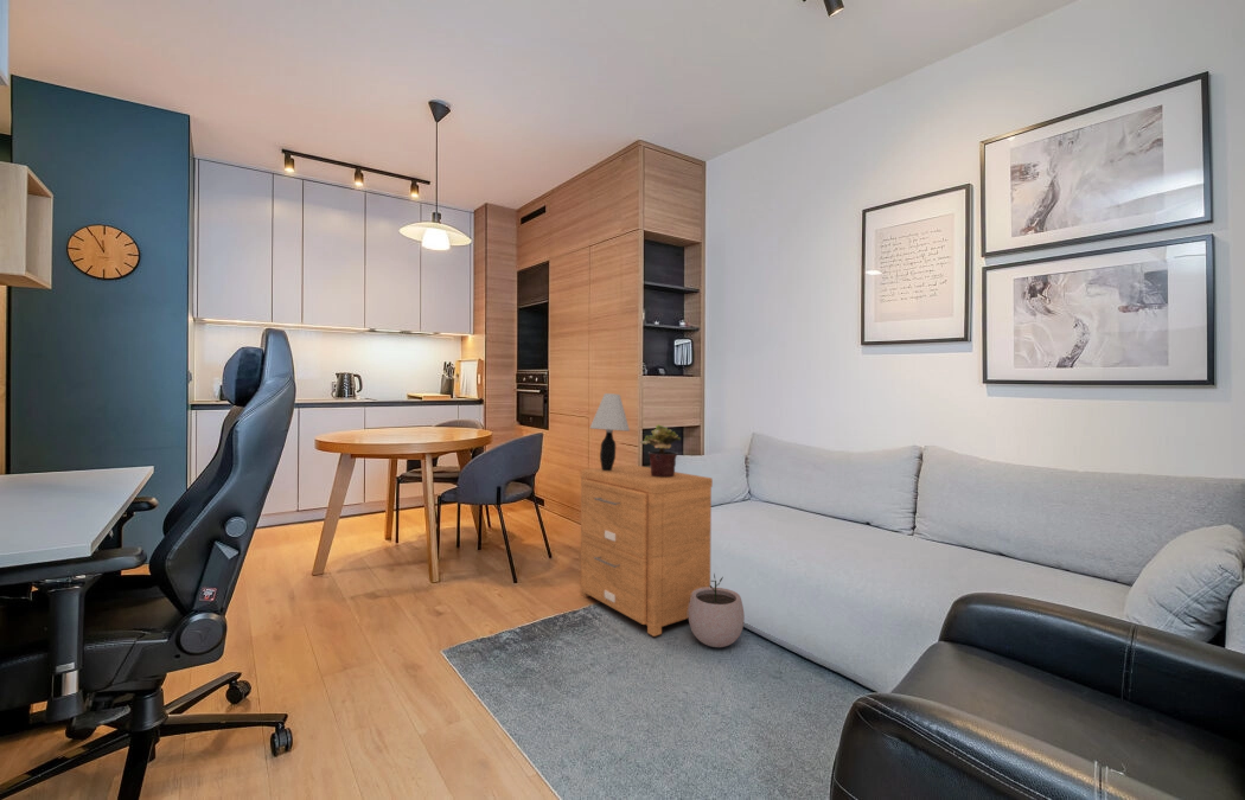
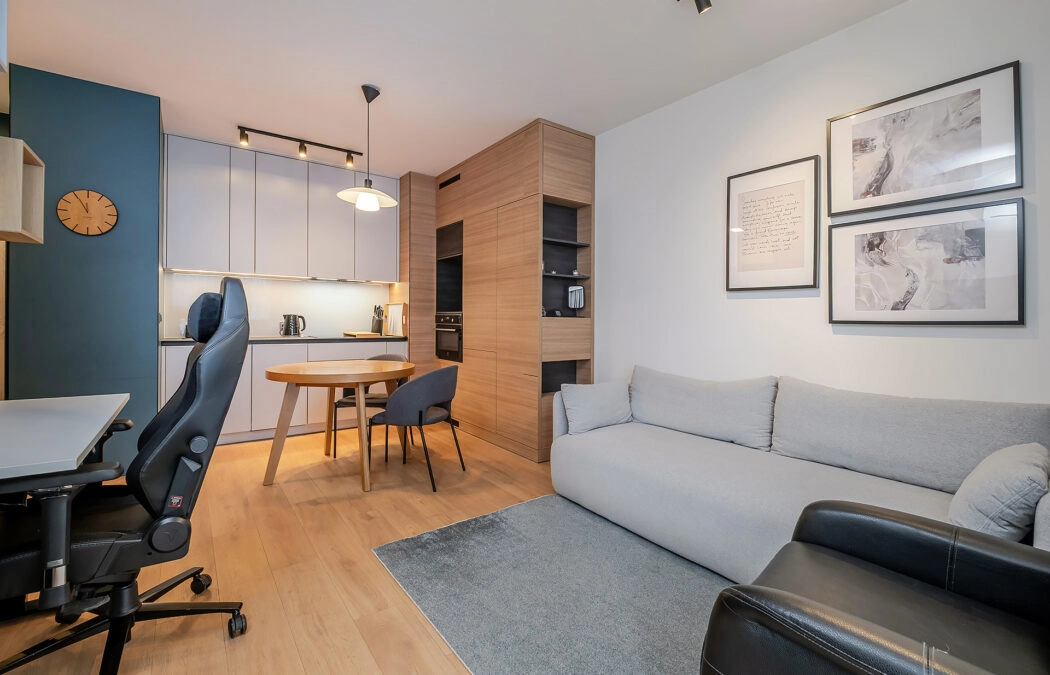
- table lamp [589,392,631,471]
- potted plant [639,424,682,476]
- nightstand [580,463,714,638]
- plant pot [688,572,746,648]
